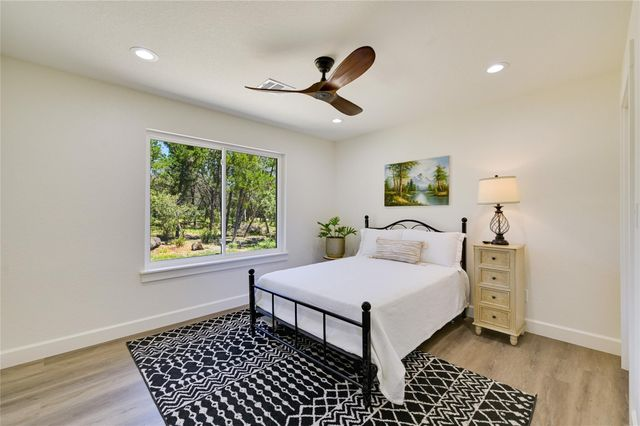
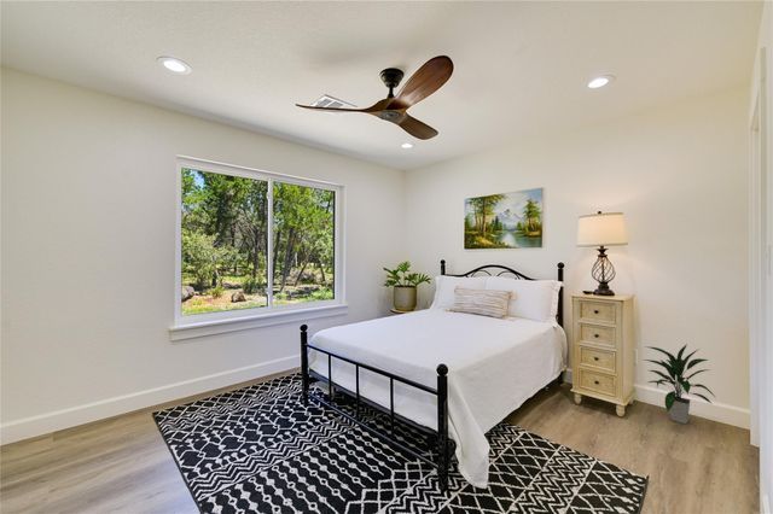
+ indoor plant [644,343,716,425]
